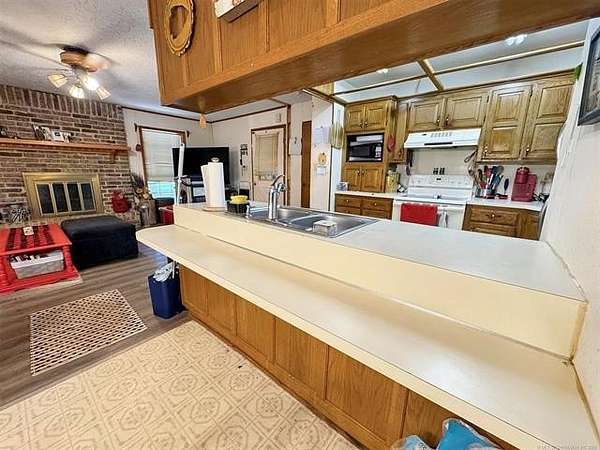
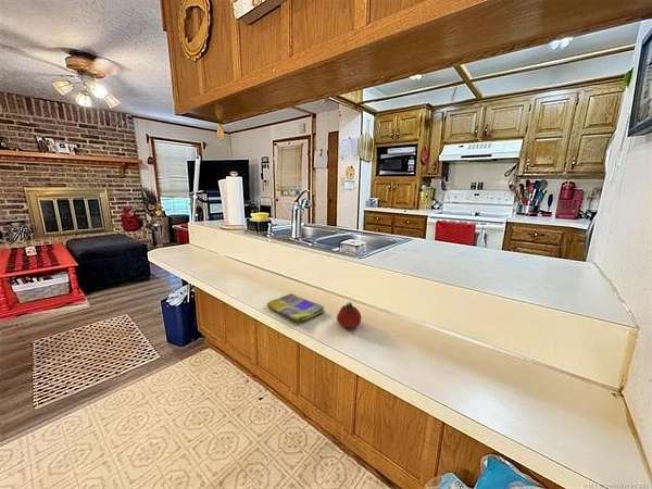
+ dish towel [266,292,326,322]
+ fruit [336,301,362,329]
